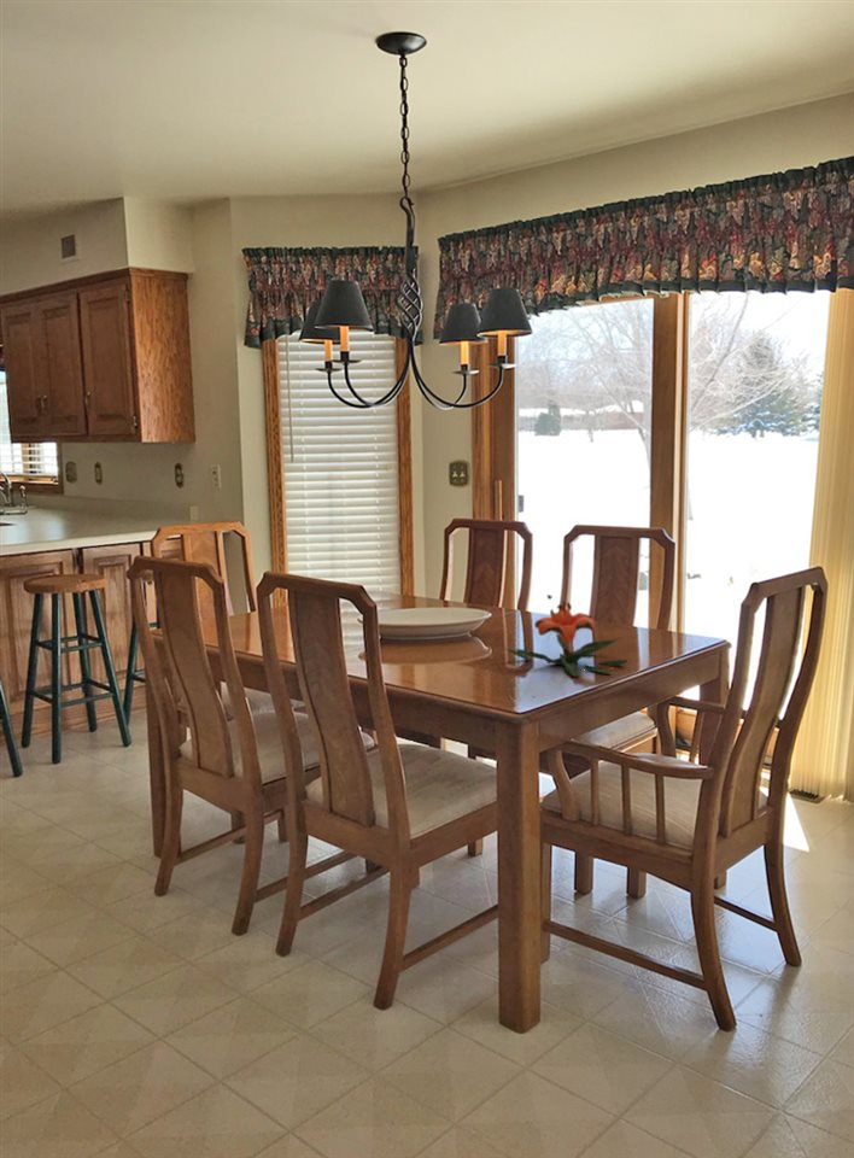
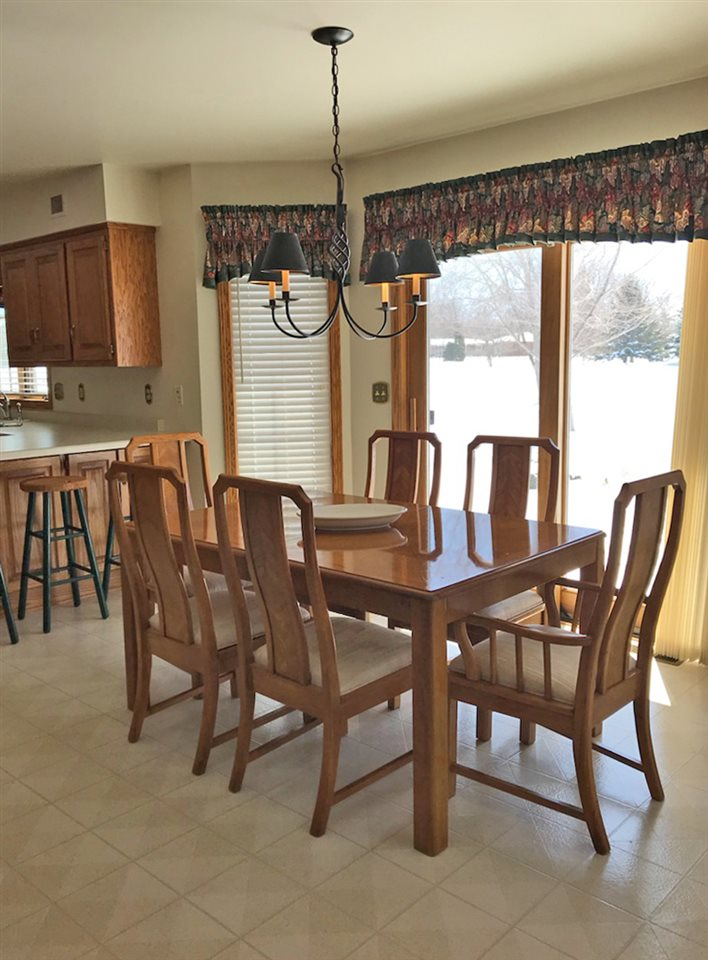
- flower [503,593,630,678]
